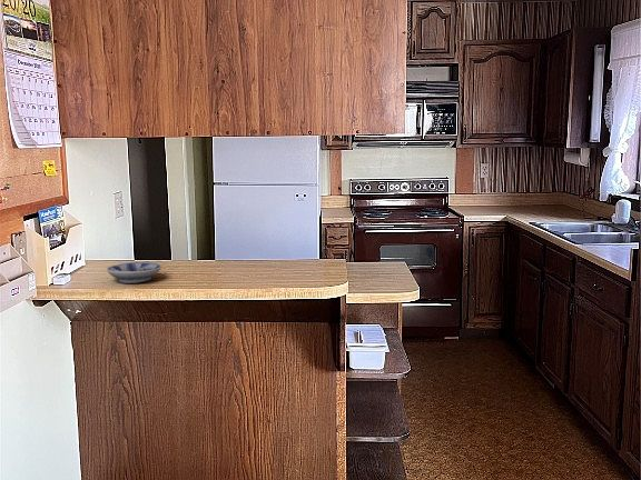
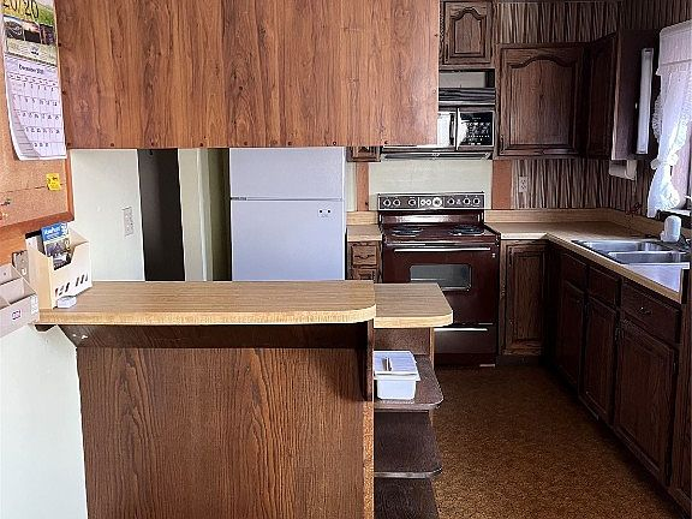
- bowl [106,261,162,284]
